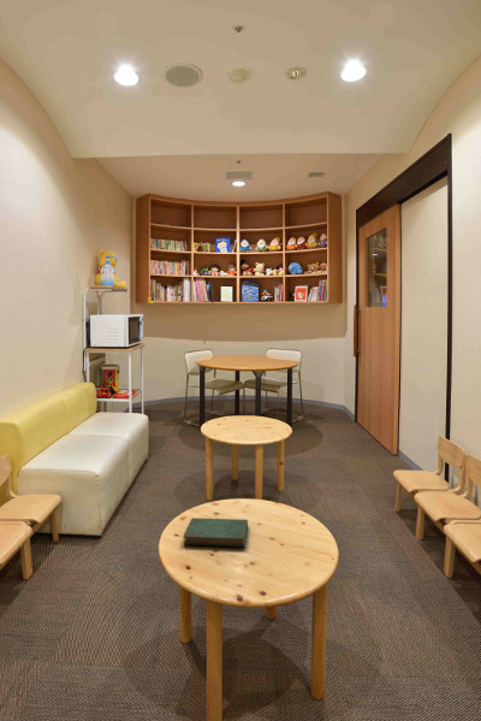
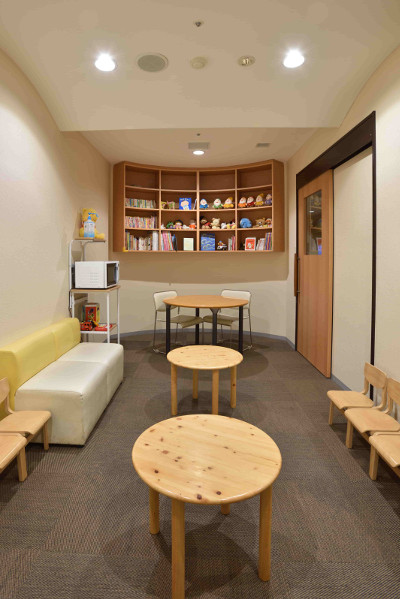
- book [182,516,249,548]
